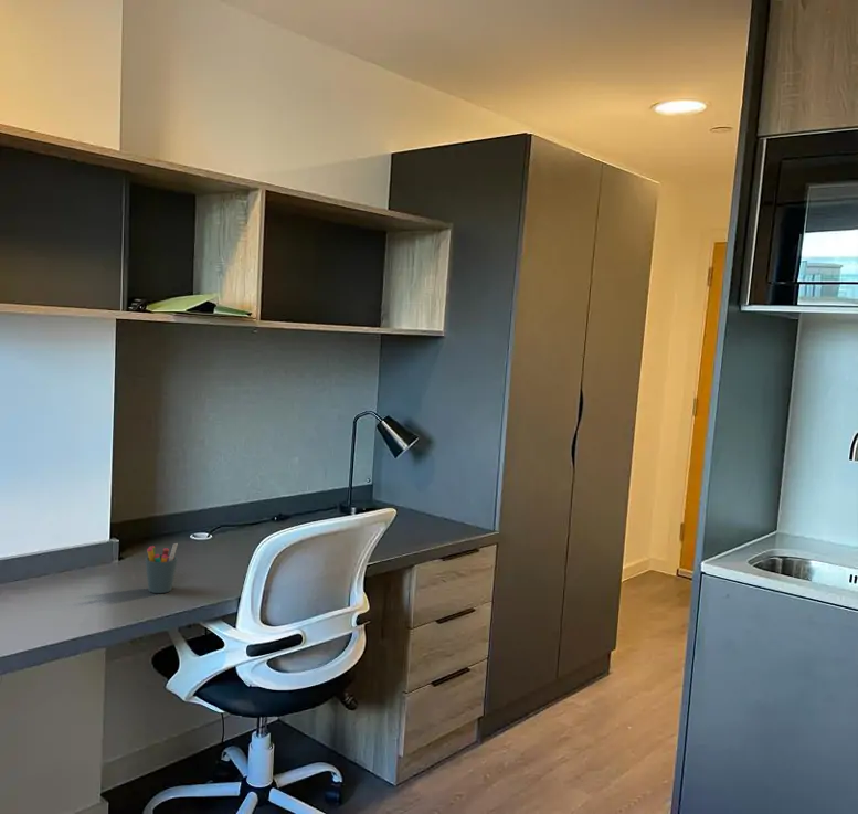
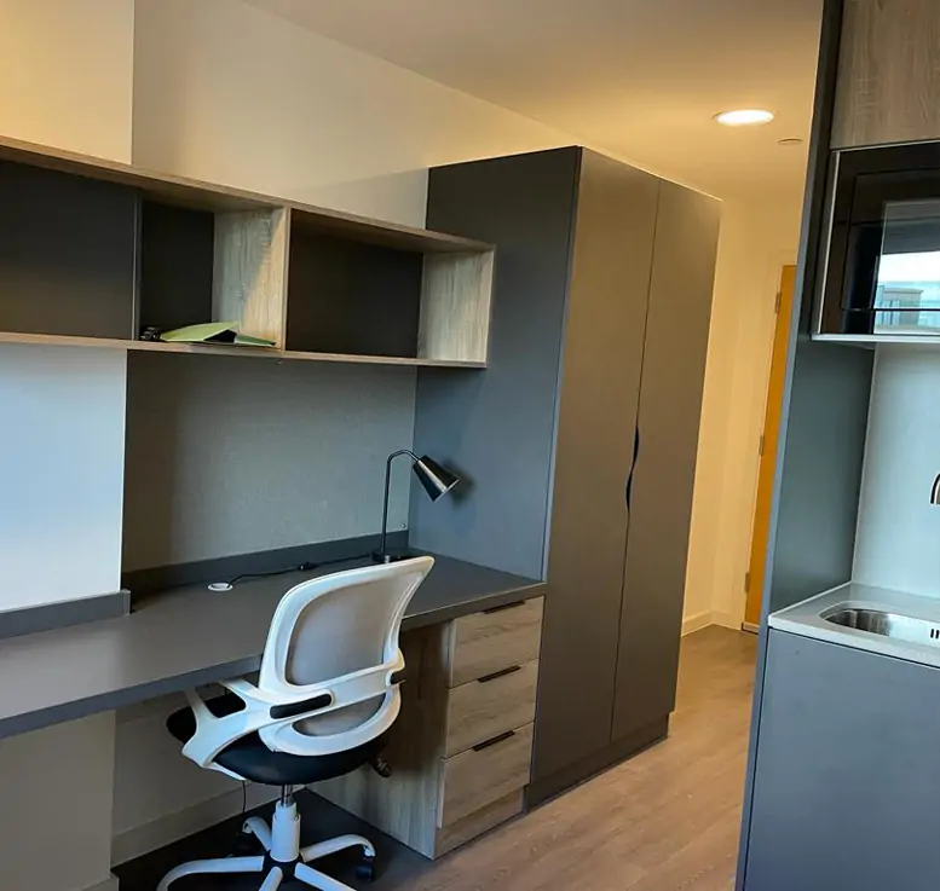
- pen holder [144,542,179,594]
